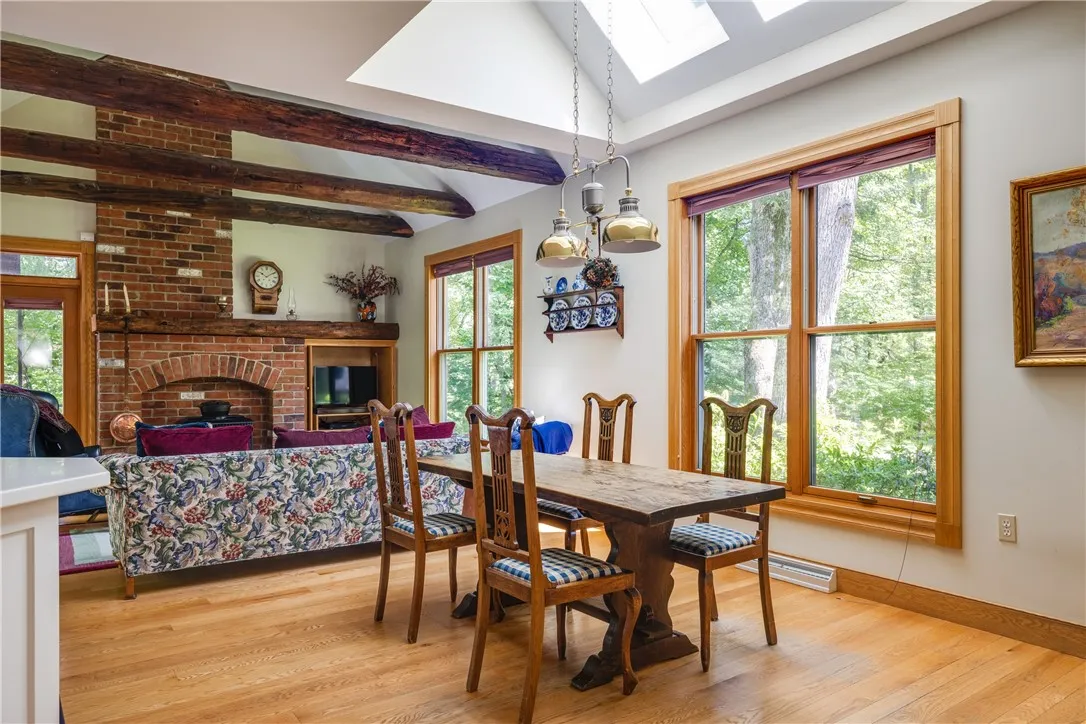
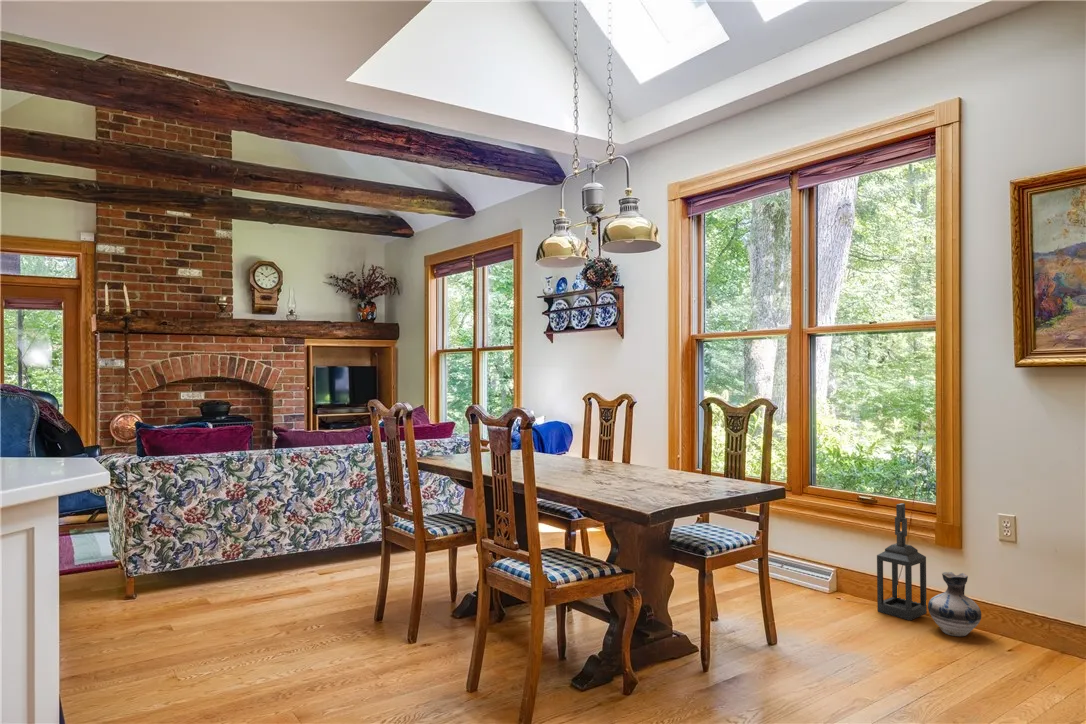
+ ceramic jug [927,571,982,637]
+ lantern [876,502,928,621]
